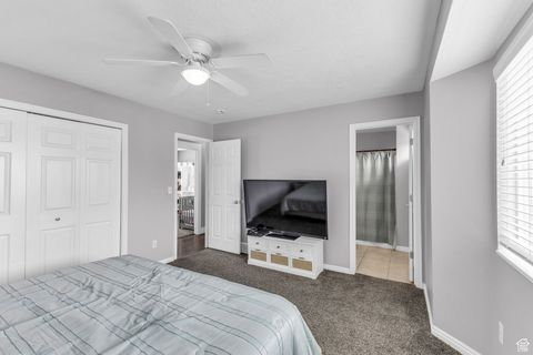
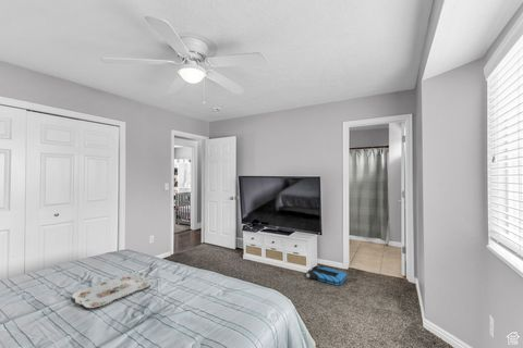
+ serving tray [71,273,153,309]
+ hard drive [305,265,348,286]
